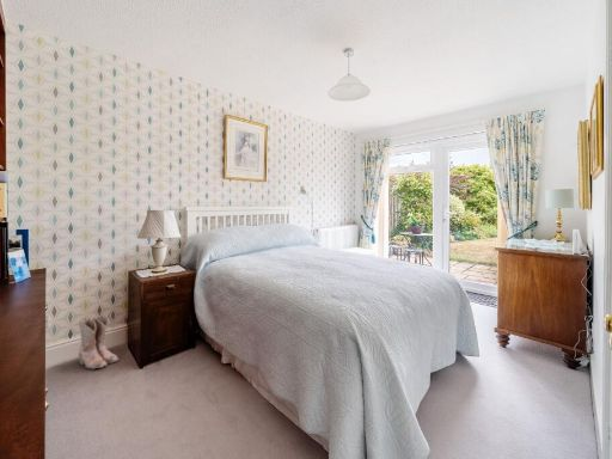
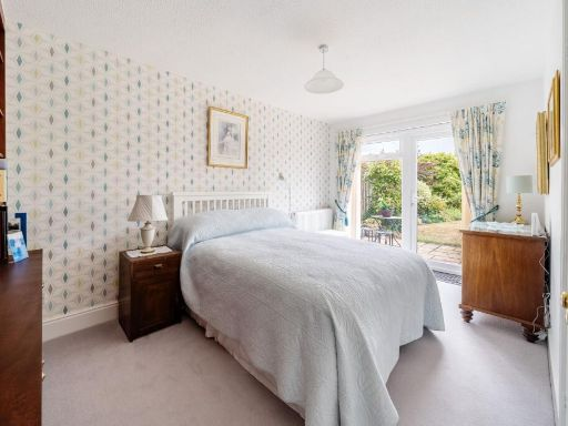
- boots [78,313,120,369]
